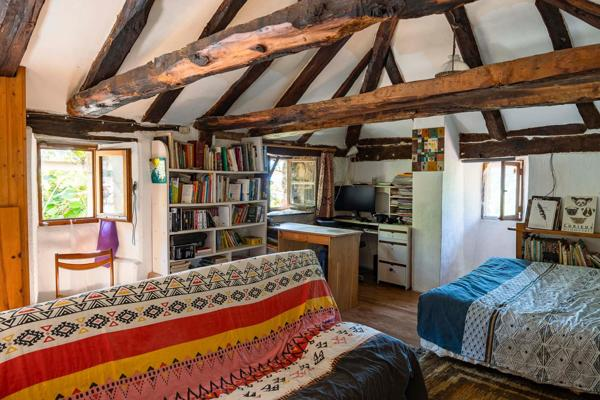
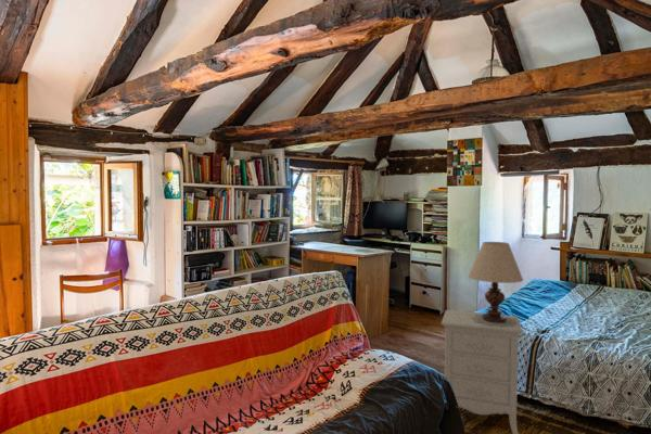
+ table lamp [468,241,524,327]
+ nightstand [441,309,524,434]
